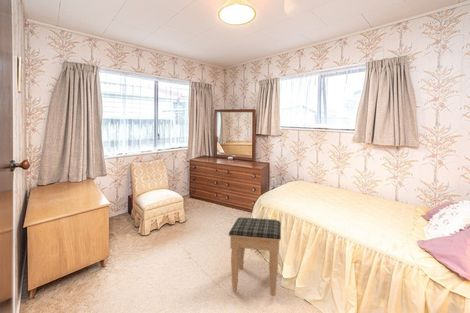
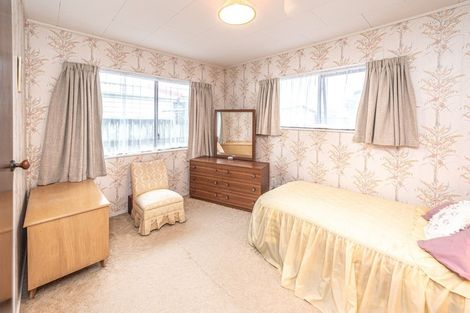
- footstool [228,216,282,297]
